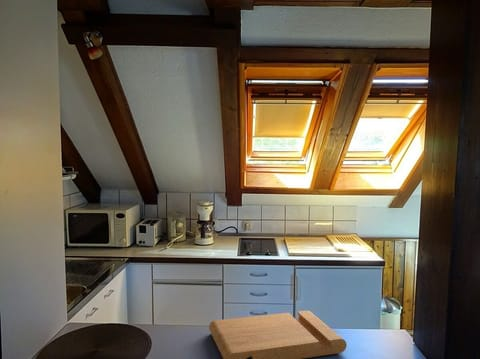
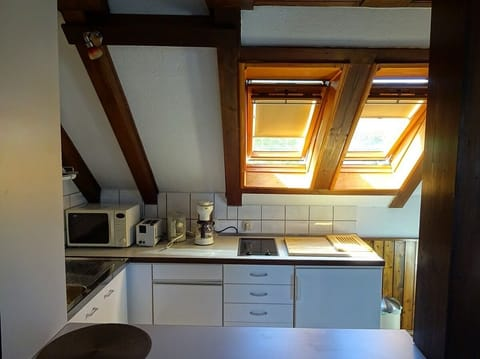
- cutting board [208,310,348,359]
